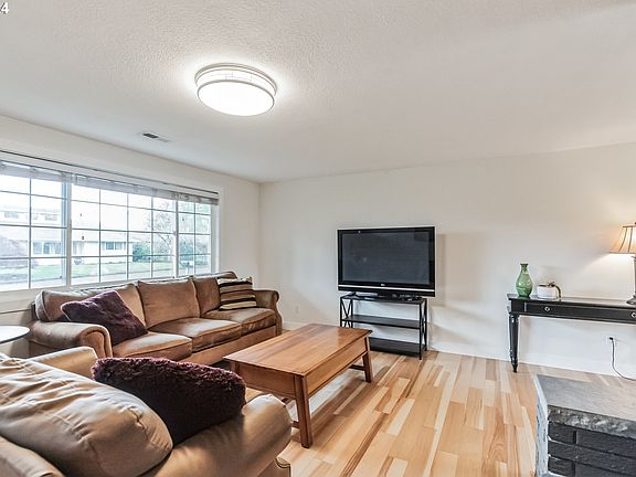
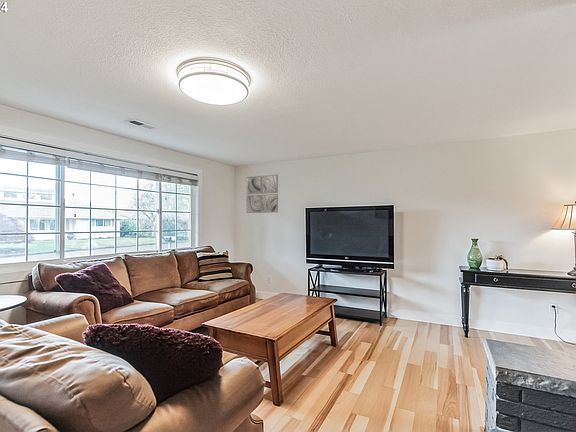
+ wall art [245,174,279,214]
